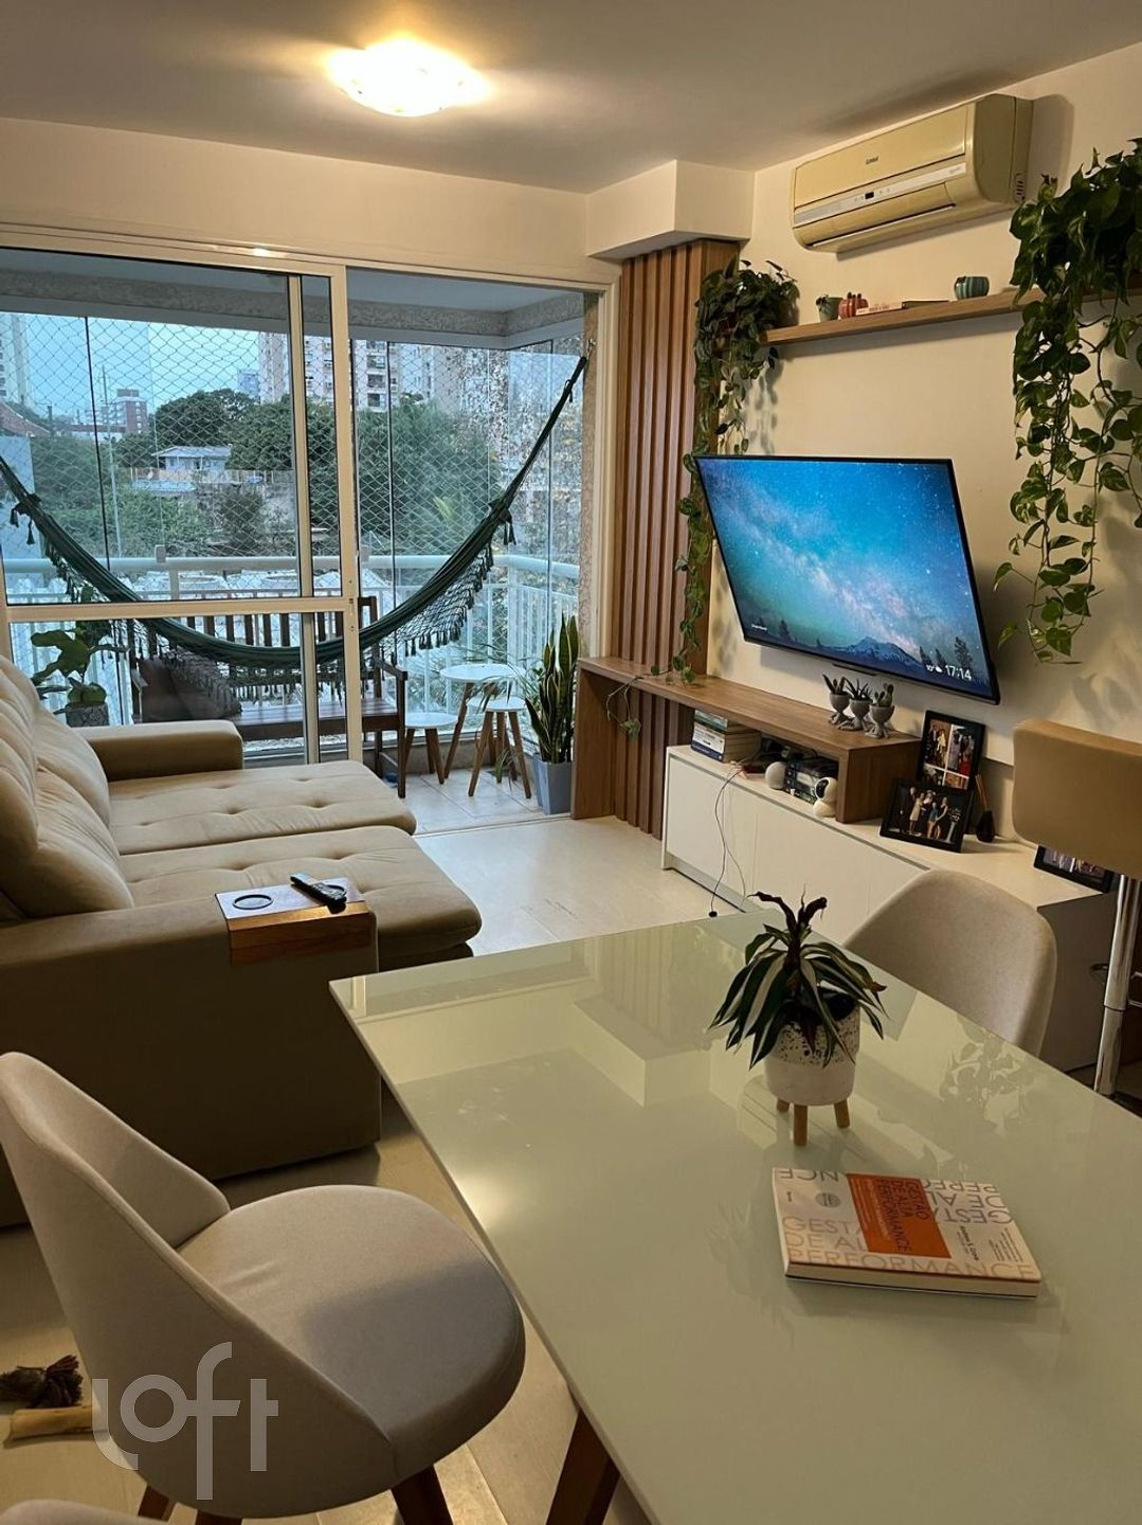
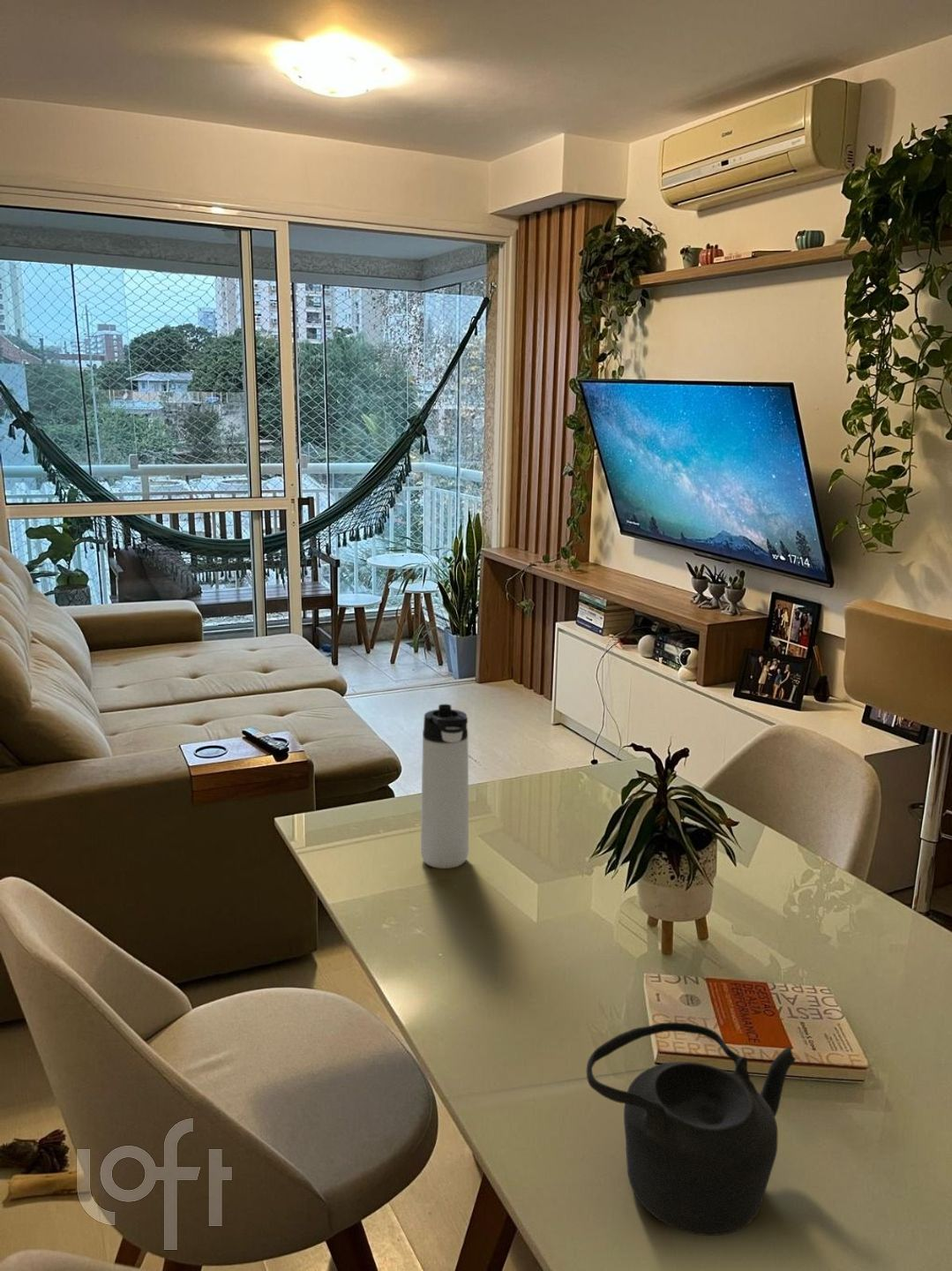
+ thermos bottle [420,703,469,869]
+ teapot [586,1021,796,1237]
